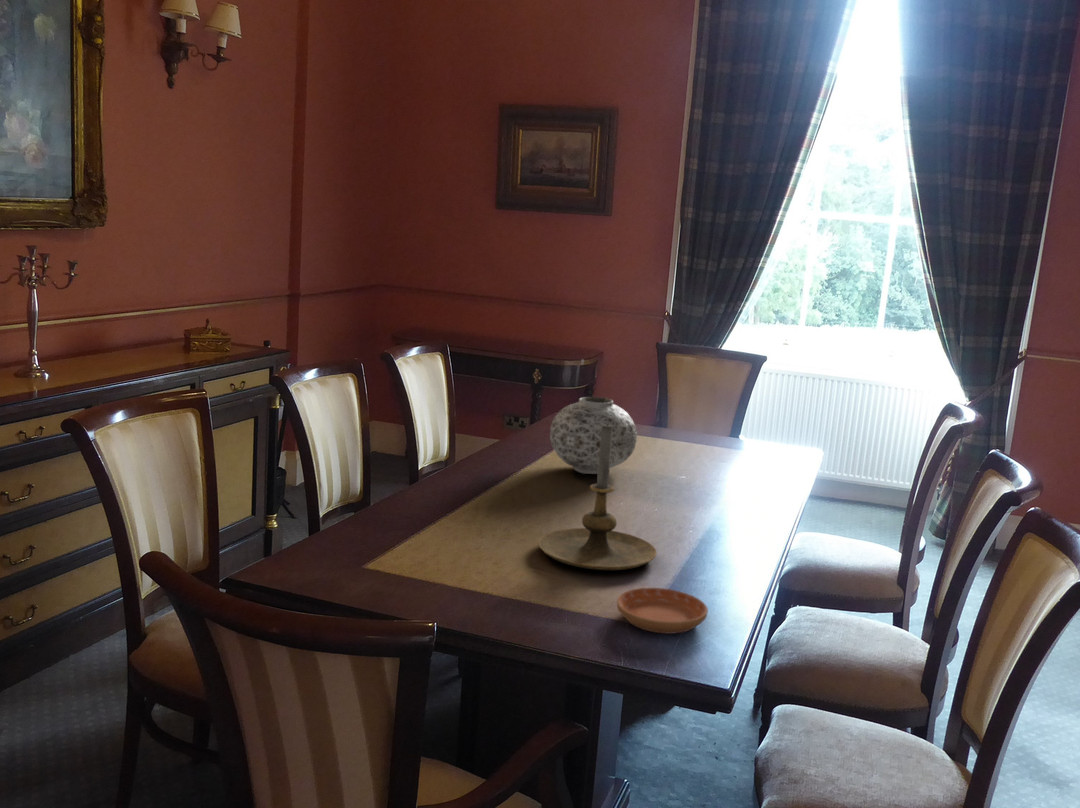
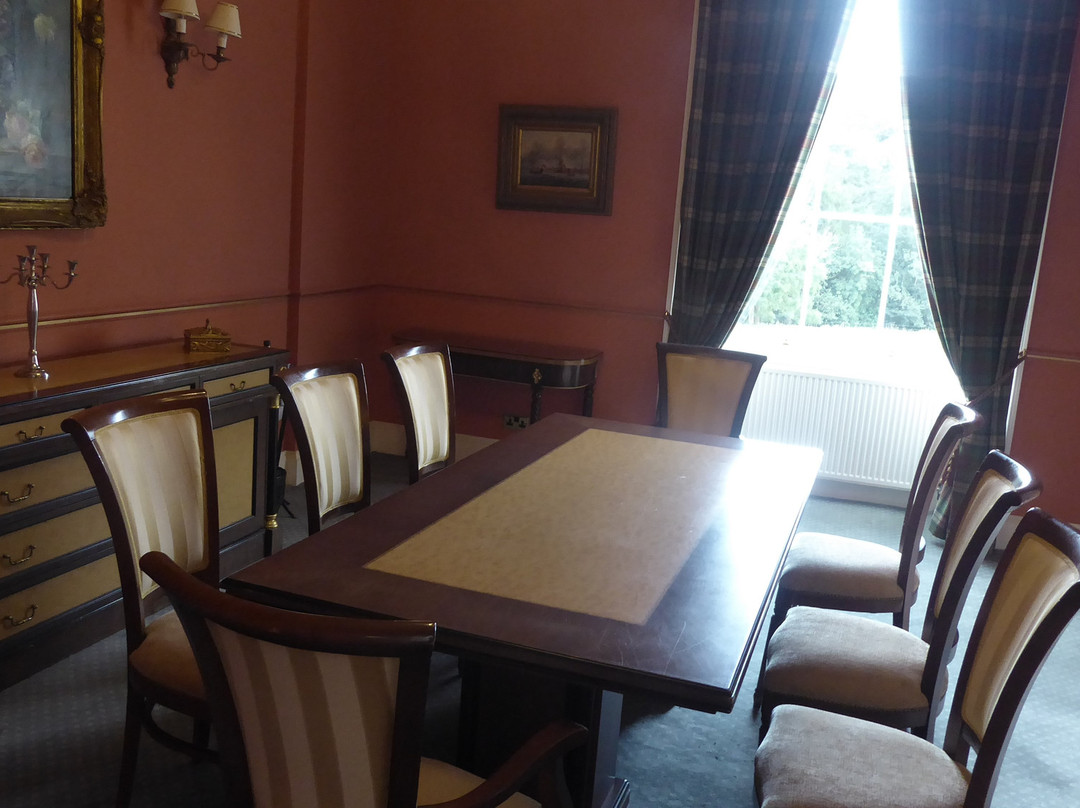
- saucer [616,587,709,635]
- vase [549,396,638,475]
- candle holder [537,424,658,571]
